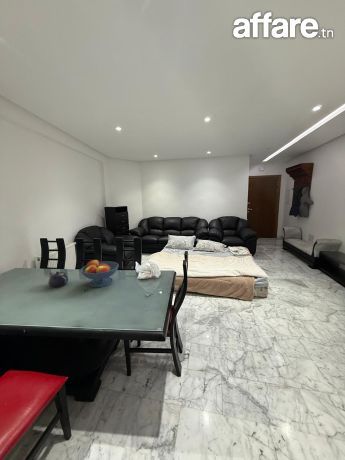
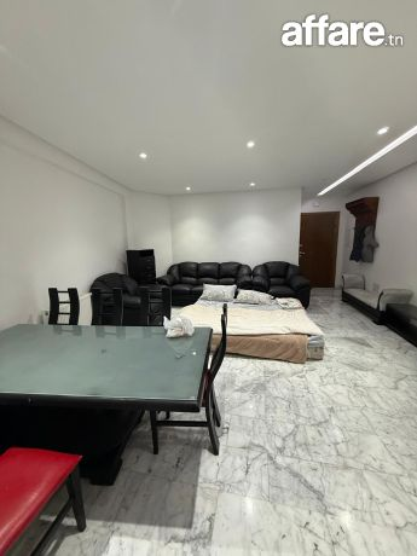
- fruit bowl [80,259,119,288]
- teapot [48,271,69,288]
